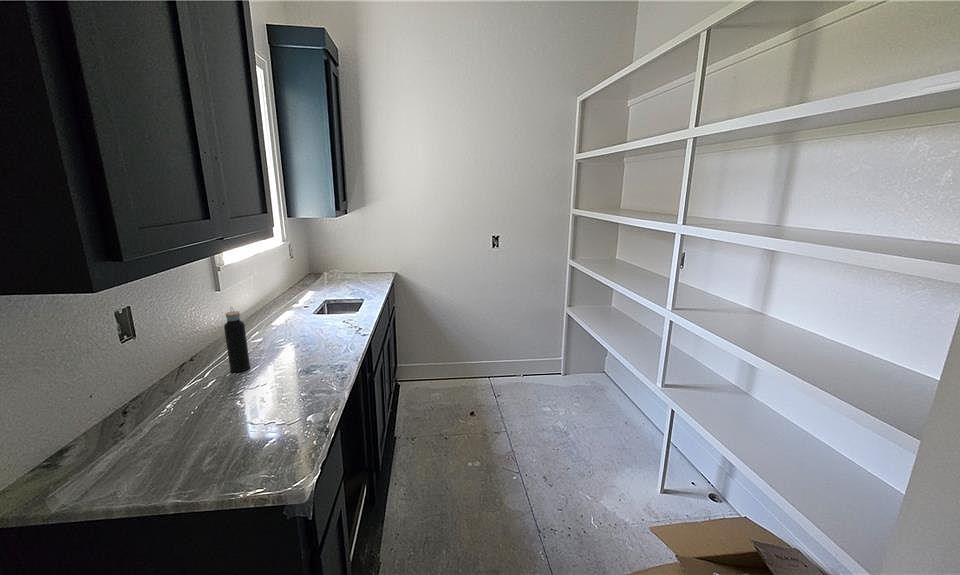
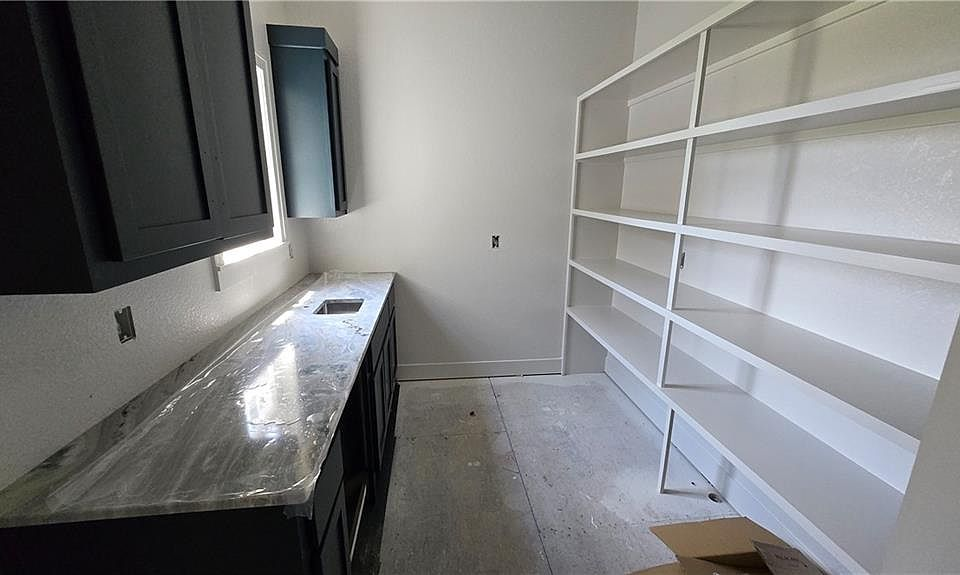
- water bottle [223,307,251,373]
